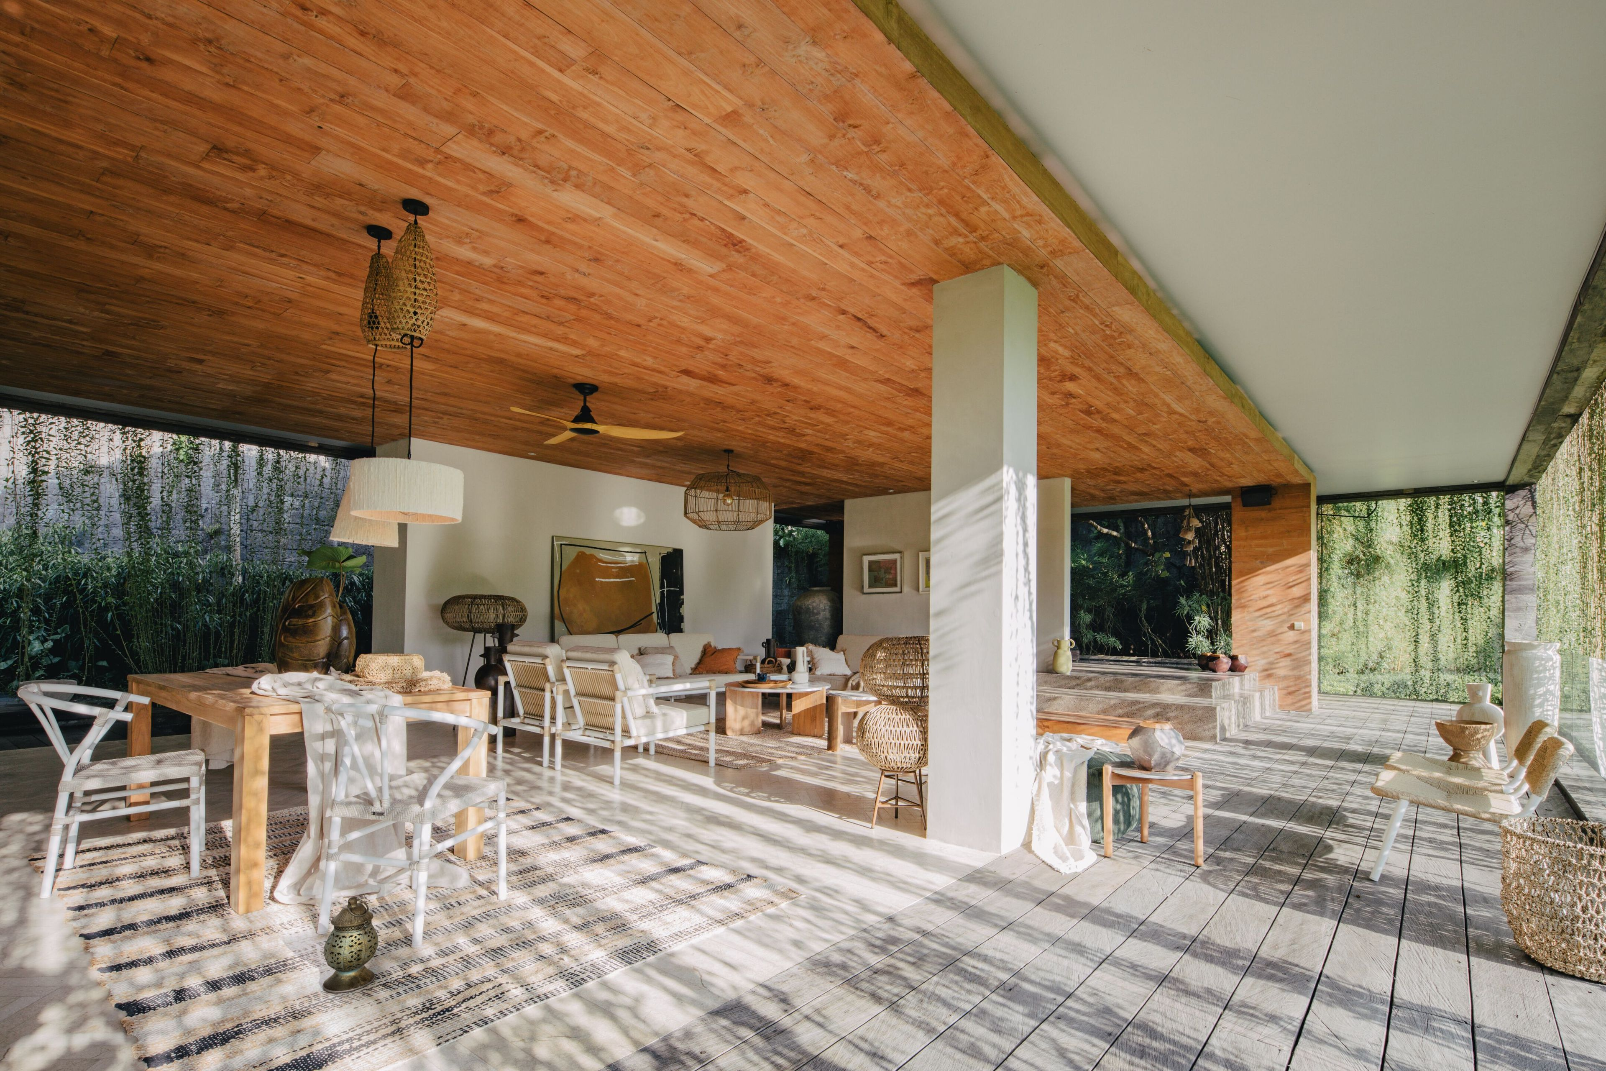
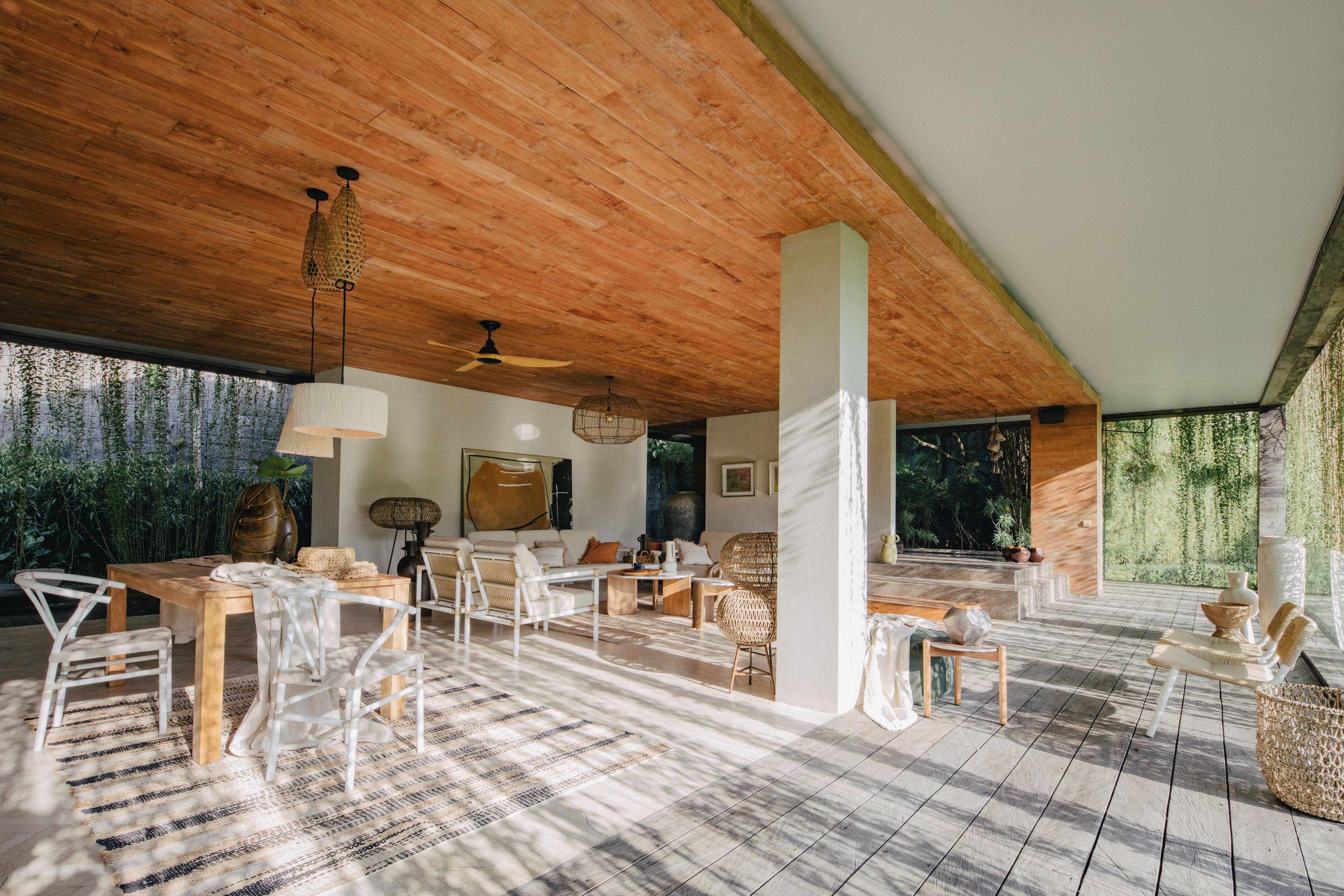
- lantern [321,896,379,994]
